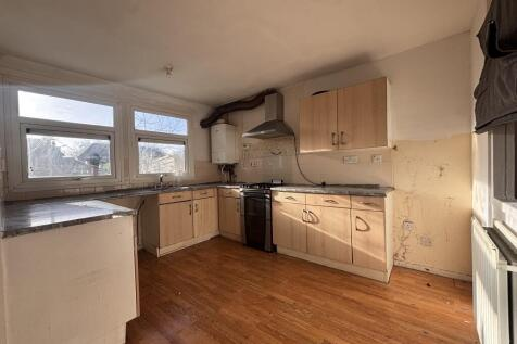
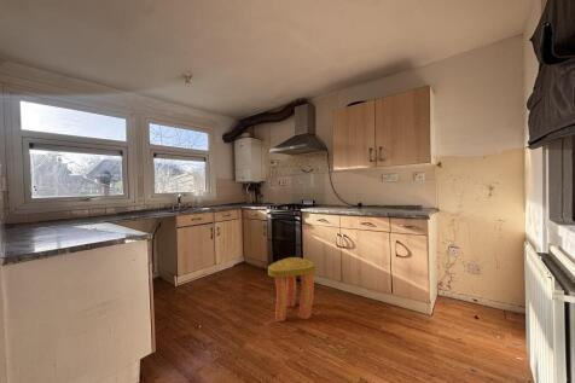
+ stool [267,256,316,323]
